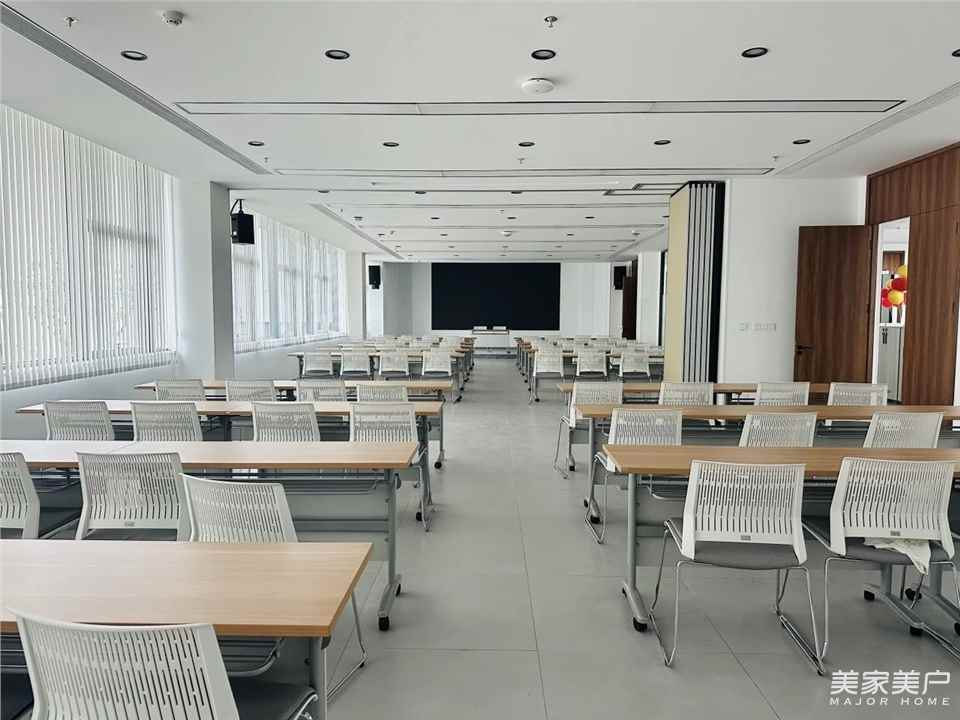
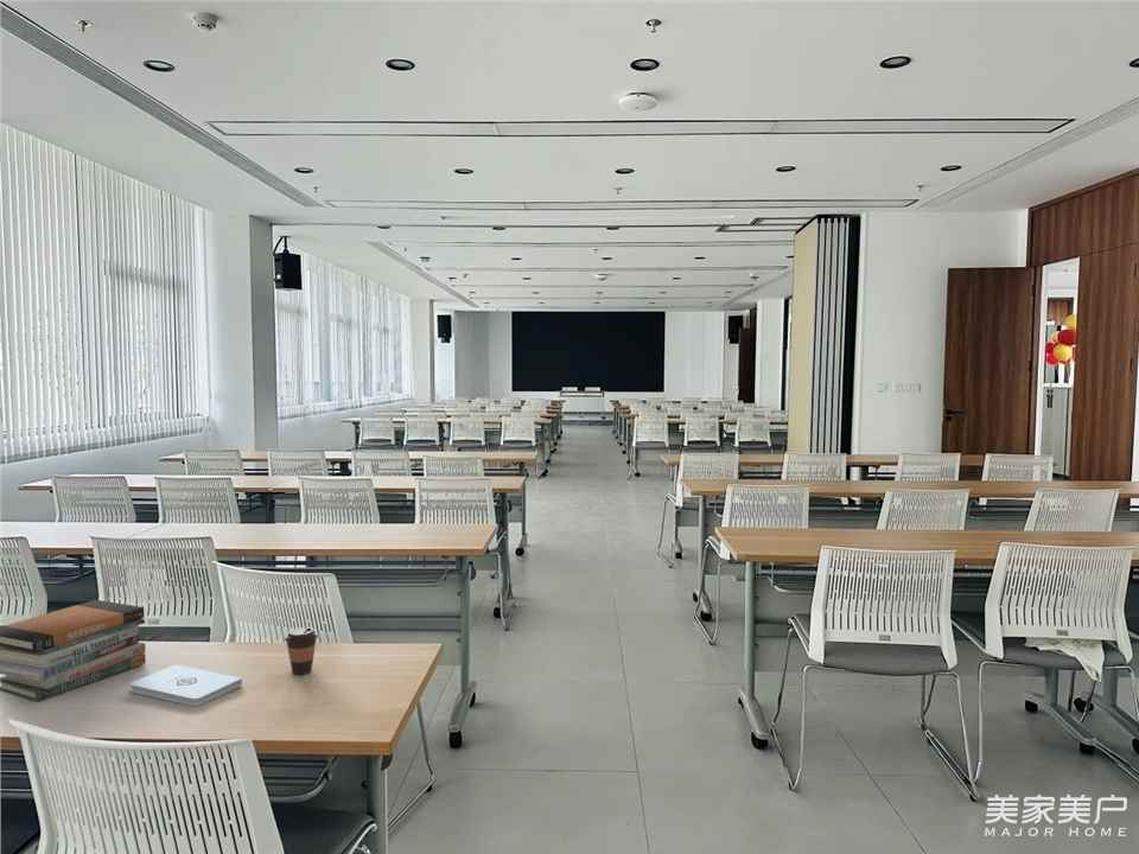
+ coffee cup [284,626,319,676]
+ book stack [0,599,147,703]
+ notepad [129,664,243,707]
